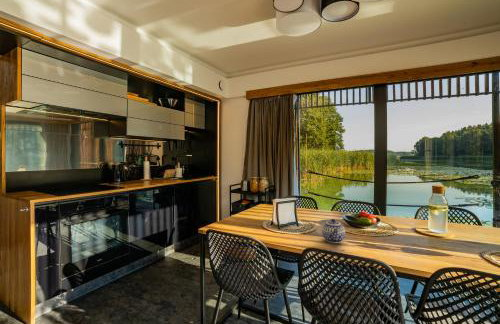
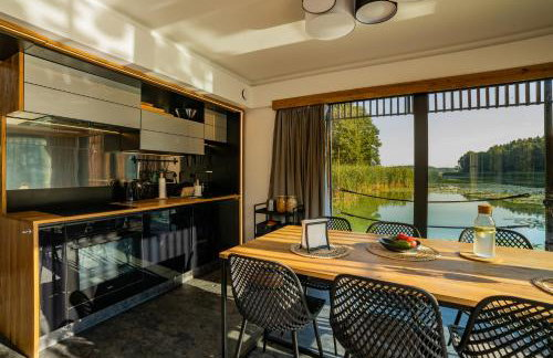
- teapot [321,218,346,244]
